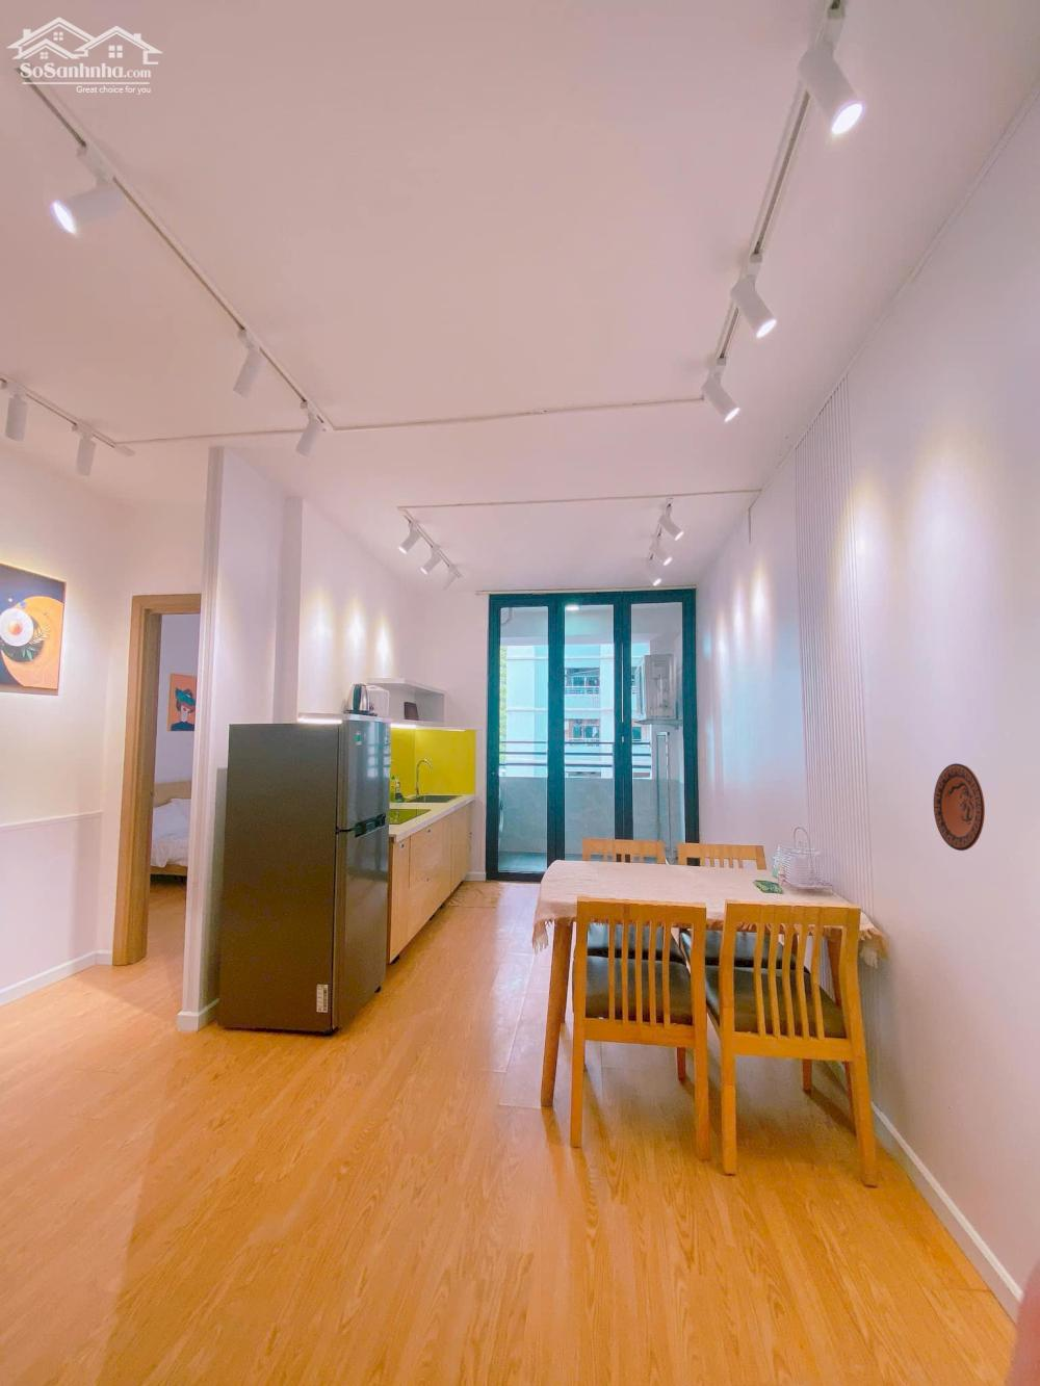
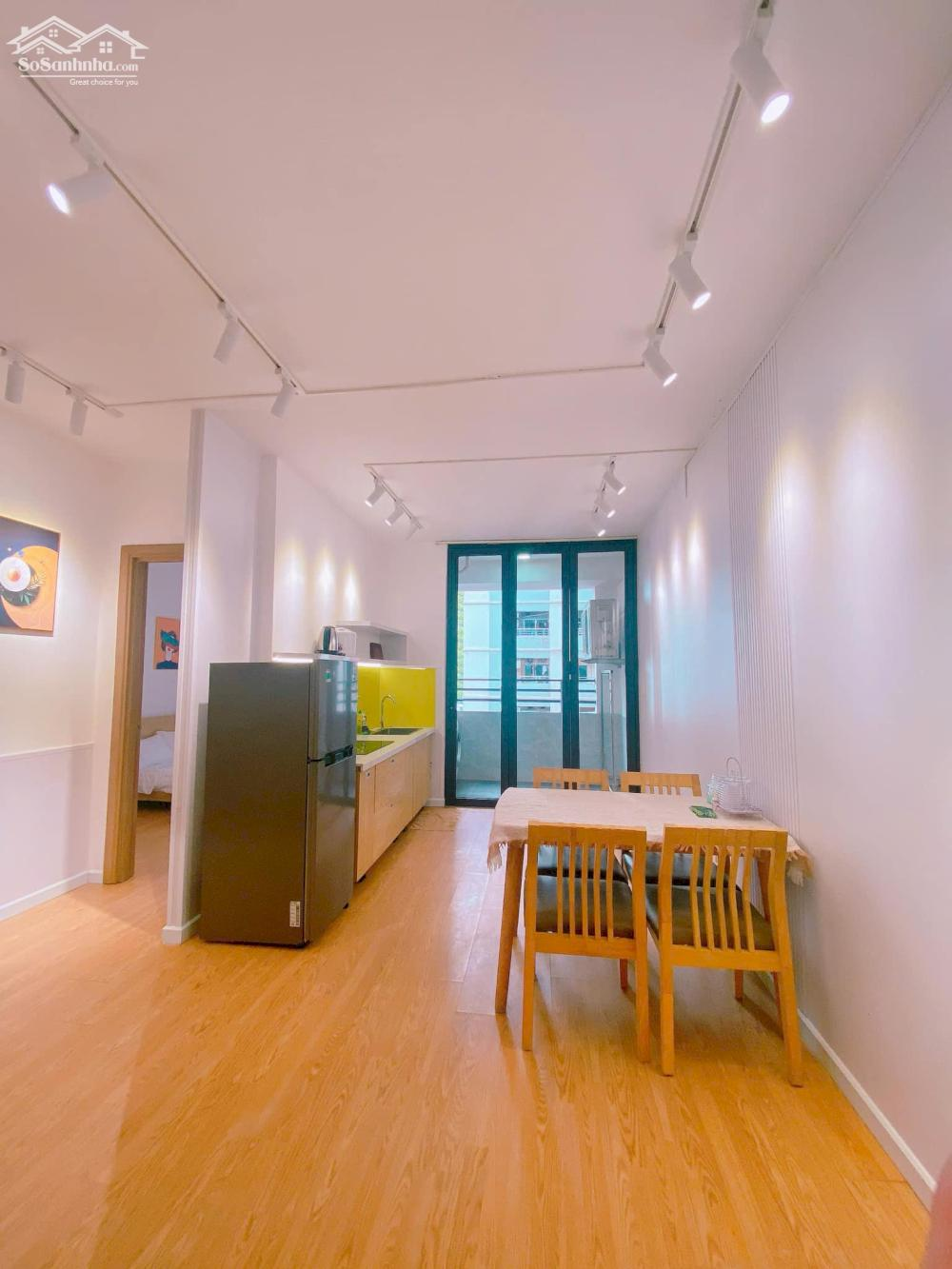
- decorative plate [933,762,985,852]
